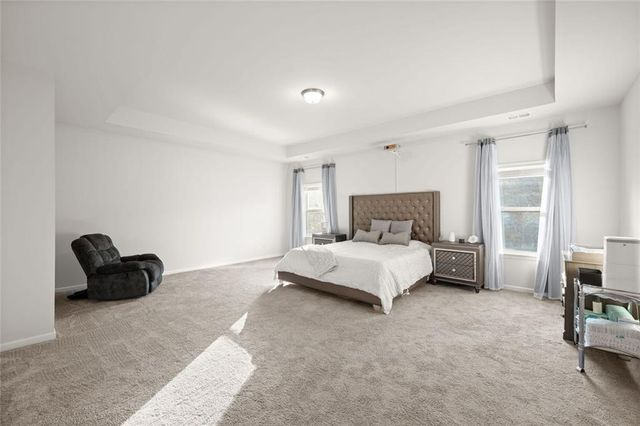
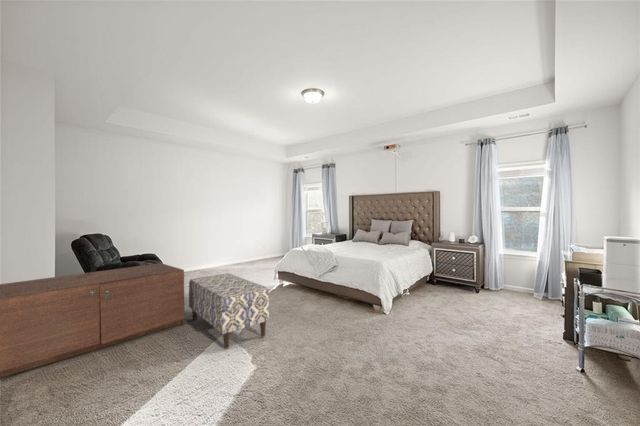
+ storage trunk [0,262,186,379]
+ bench [188,272,270,350]
